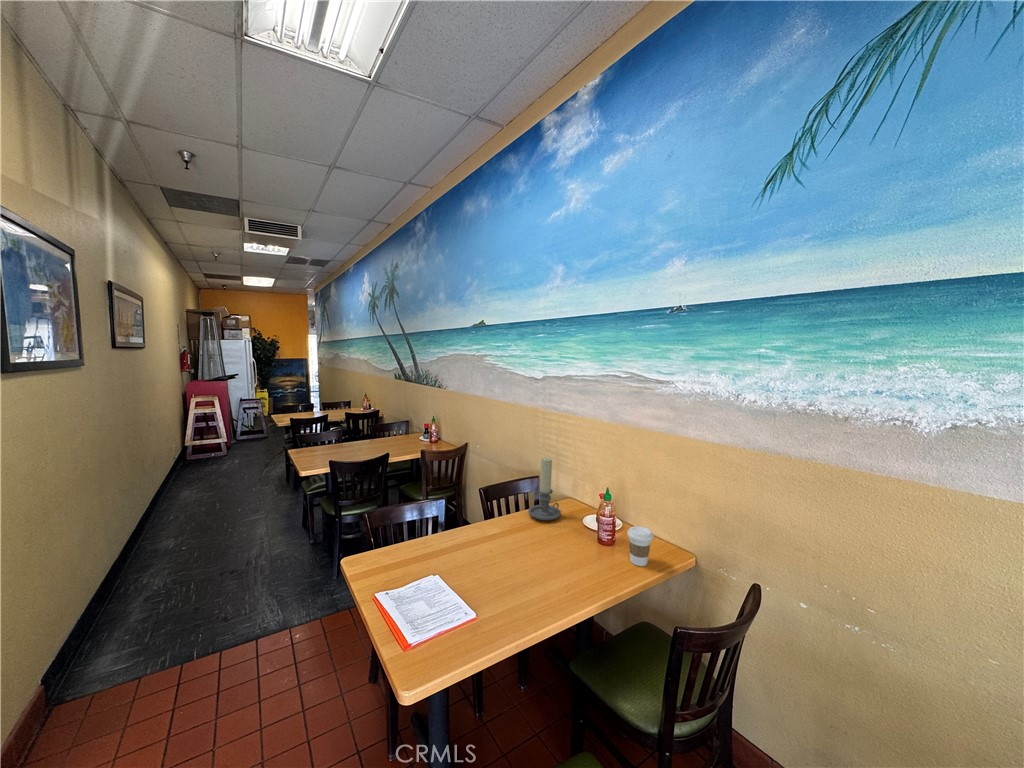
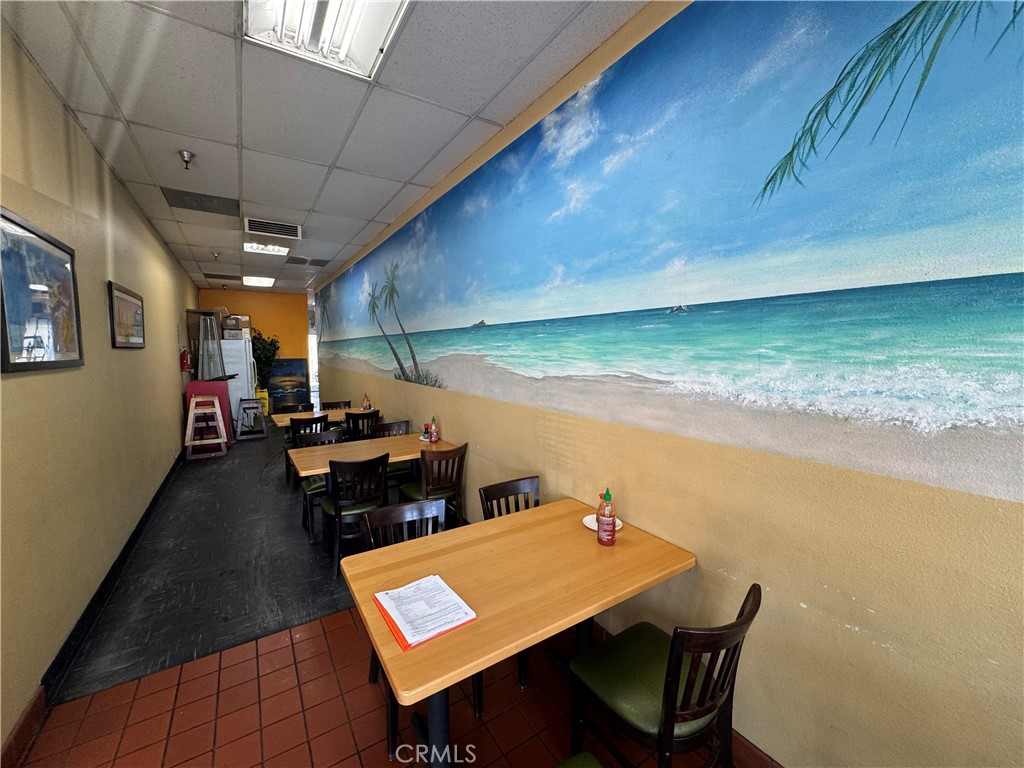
- coffee cup [627,525,654,567]
- candle holder [528,457,562,521]
